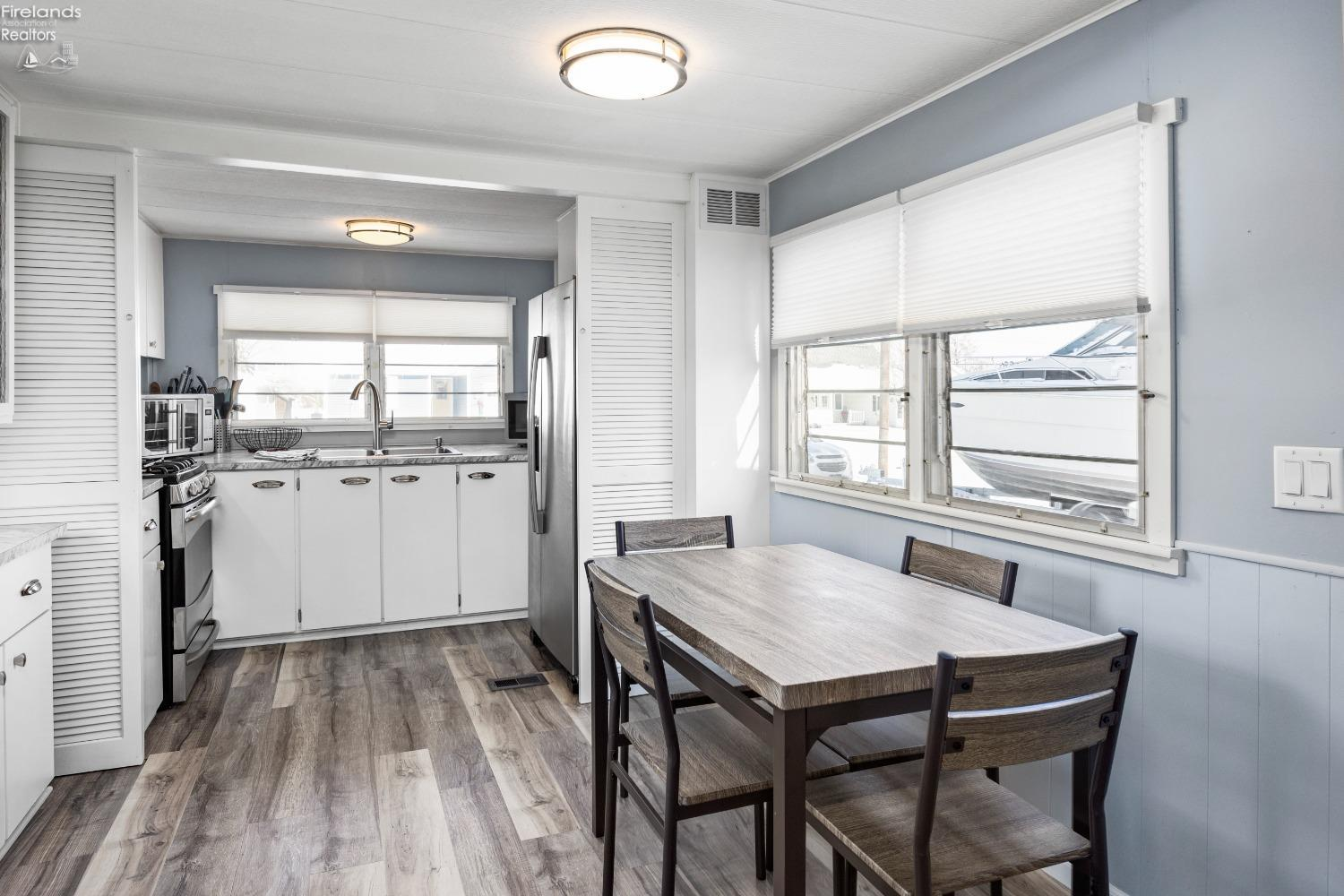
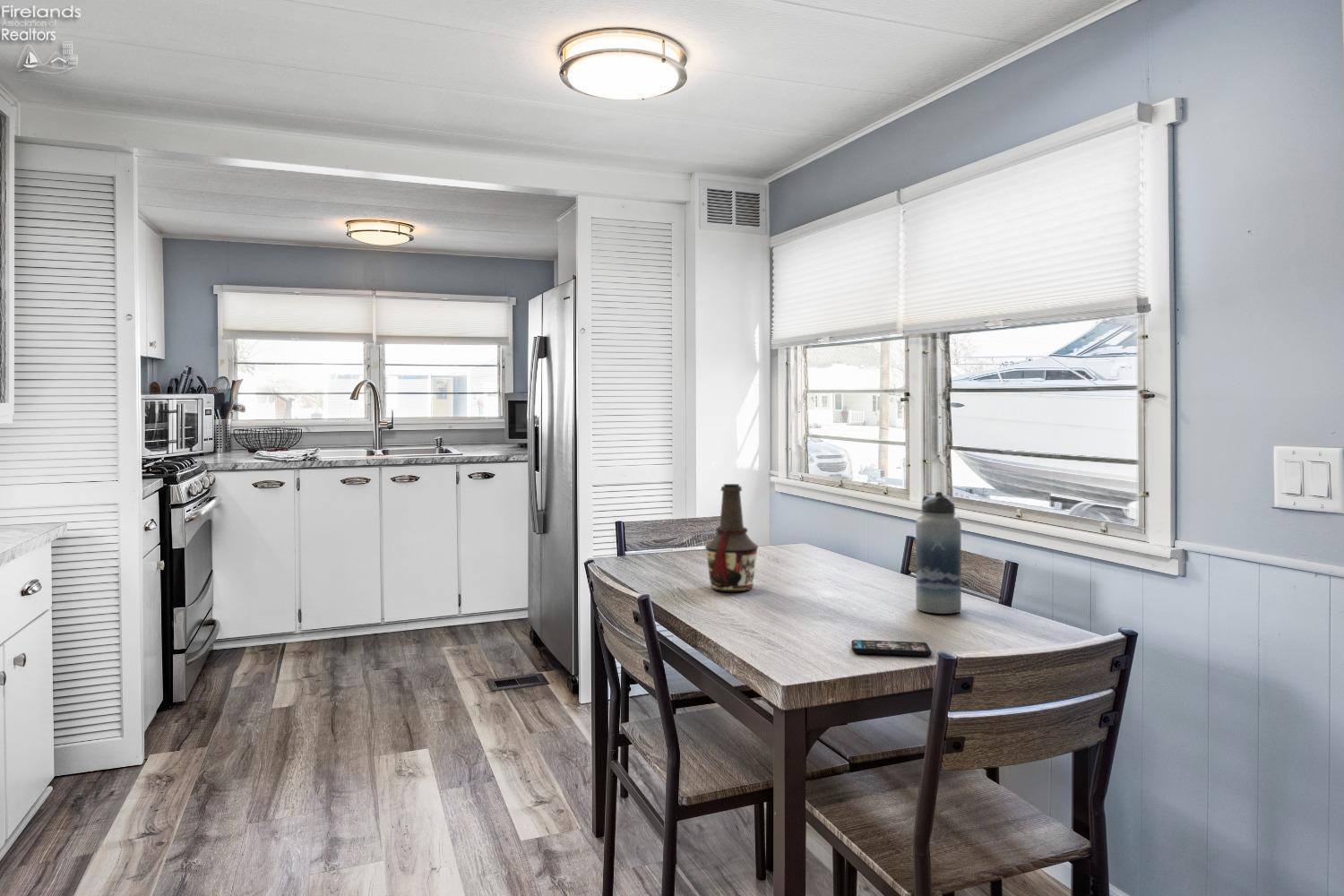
+ water bottle [915,491,962,615]
+ smartphone [851,639,932,657]
+ bottle [704,483,759,592]
